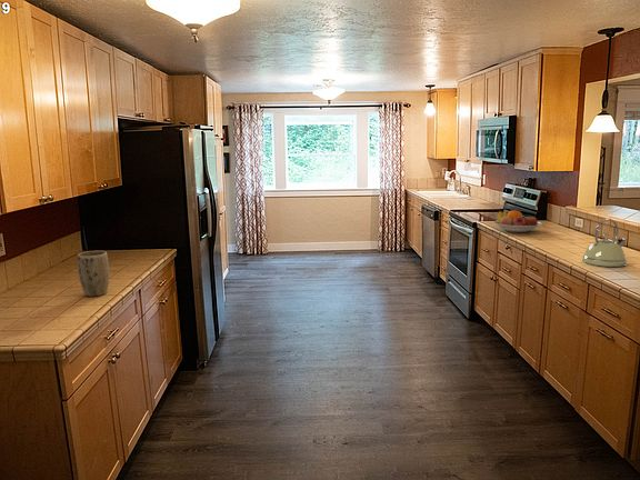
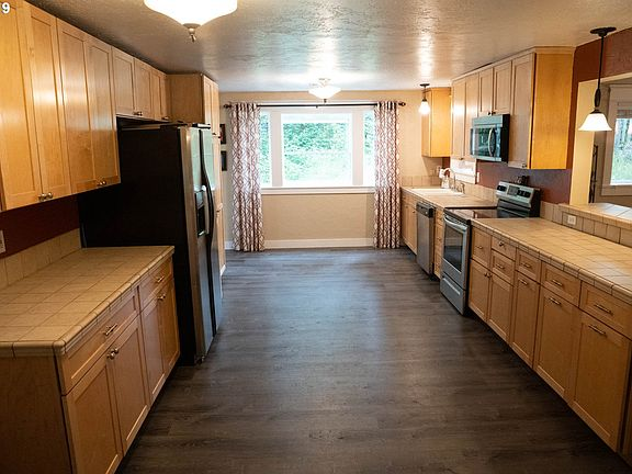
- fruit bowl [492,209,543,233]
- kettle [581,218,628,268]
- plant pot [77,250,110,298]
